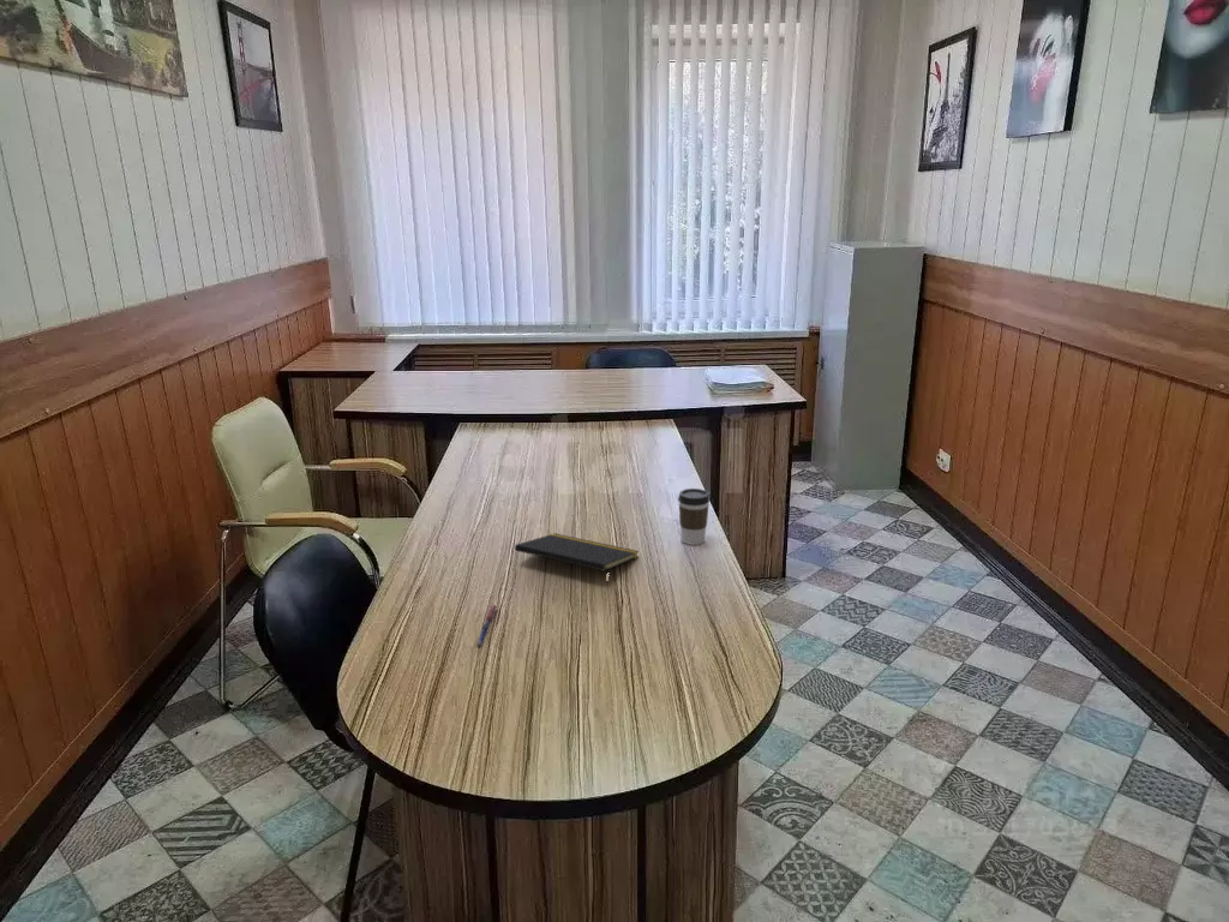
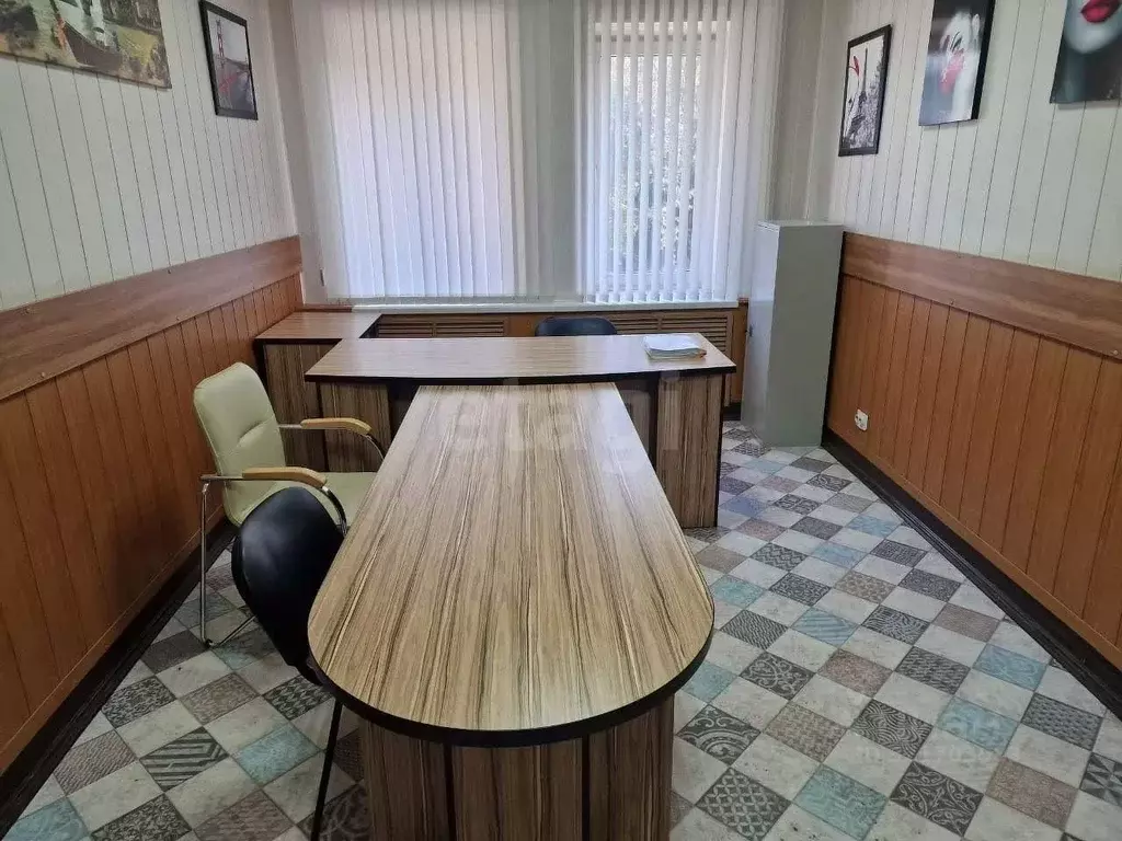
- notepad [514,532,640,586]
- coffee cup [677,487,711,546]
- pen [474,604,498,647]
